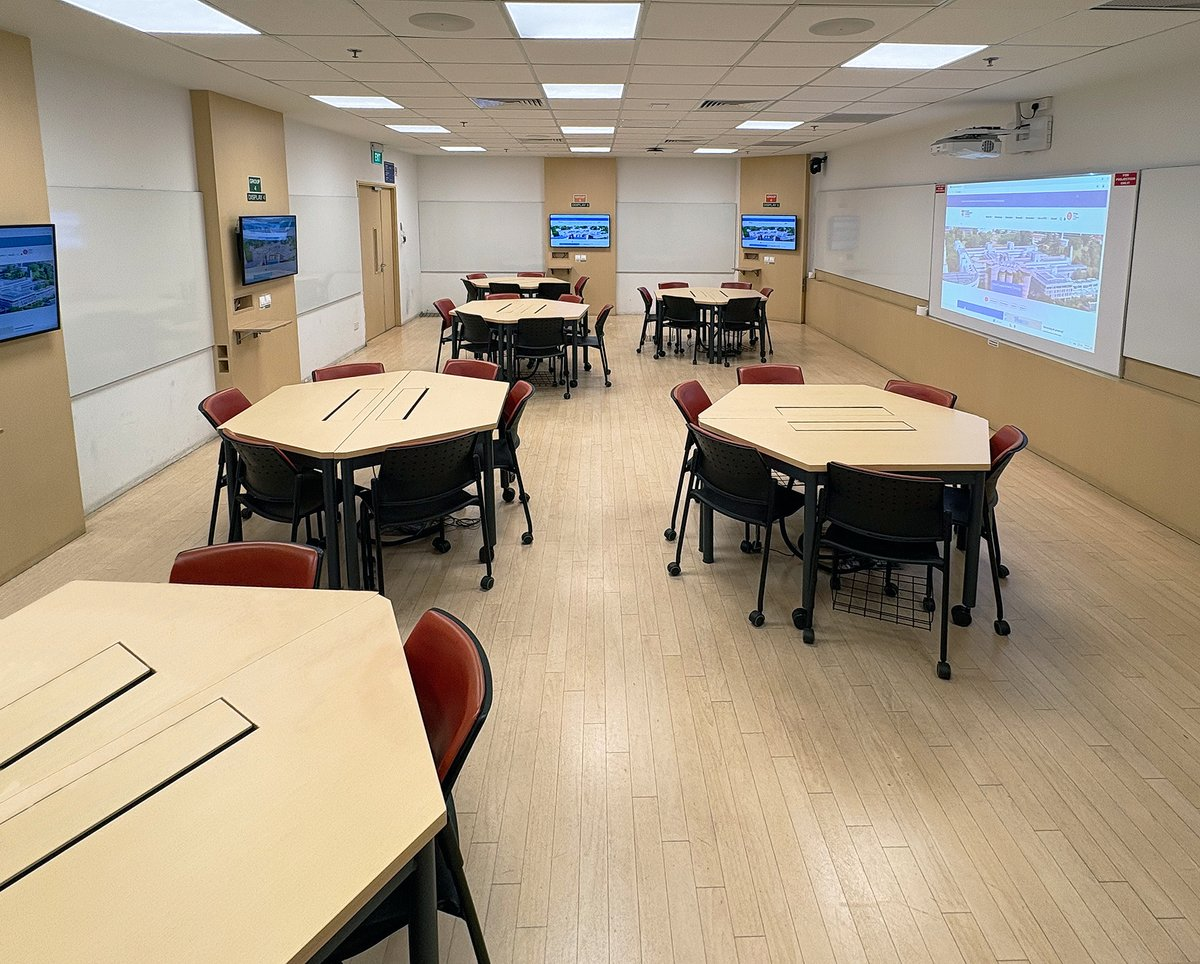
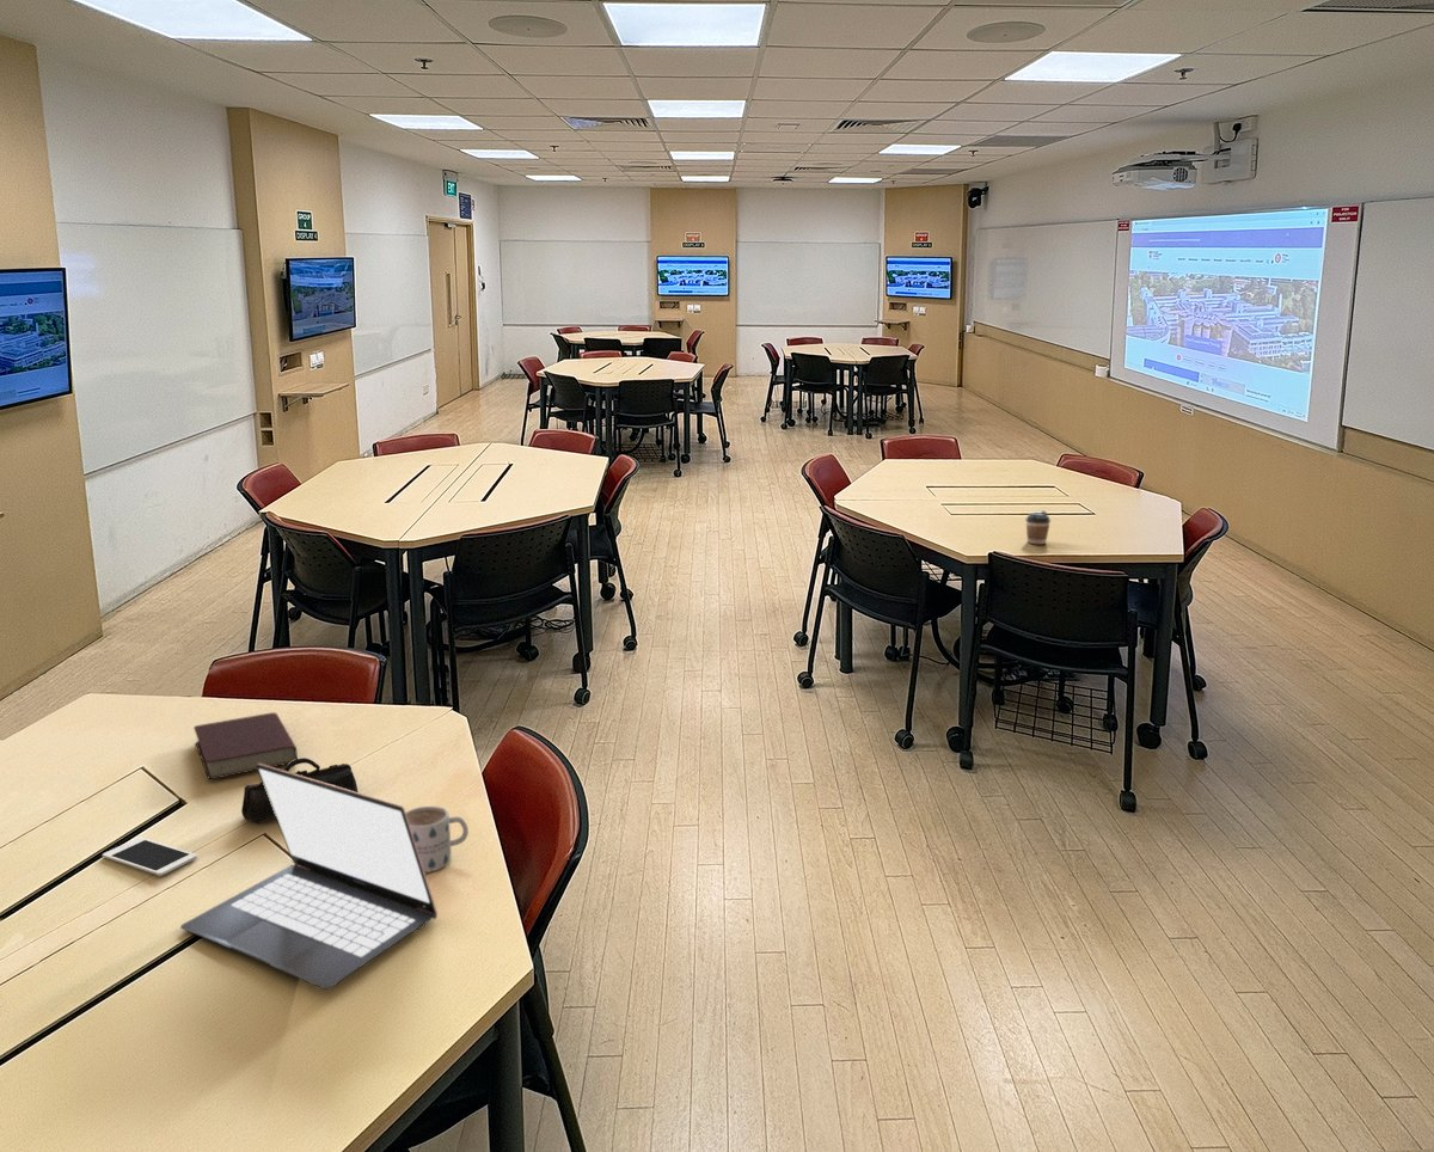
+ pencil case [240,756,360,825]
+ laptop [179,764,439,991]
+ mug [405,805,470,874]
+ cell phone [102,837,197,877]
+ book [192,711,299,780]
+ coffee cup [1024,510,1052,545]
